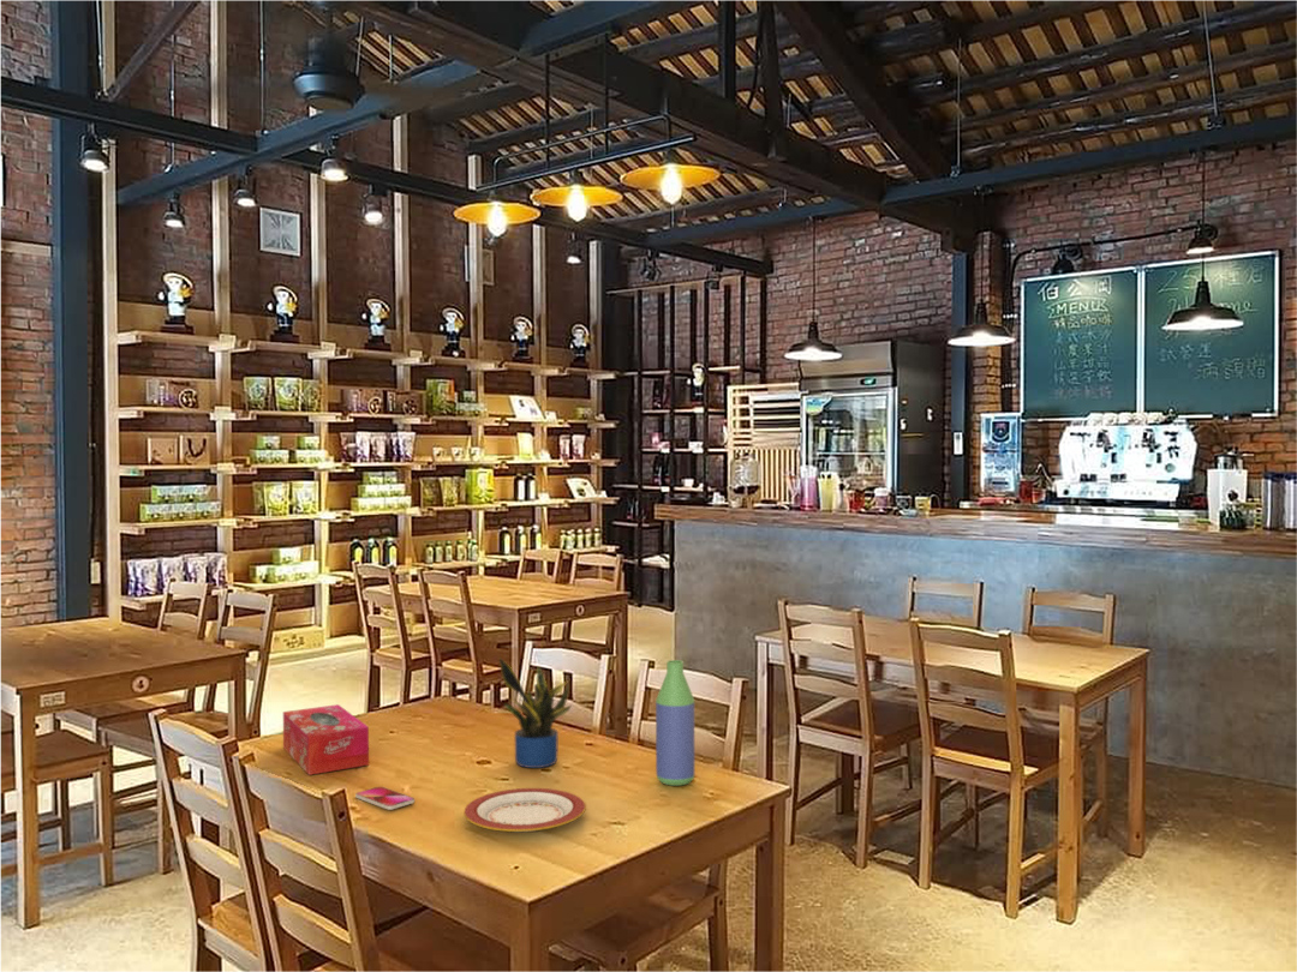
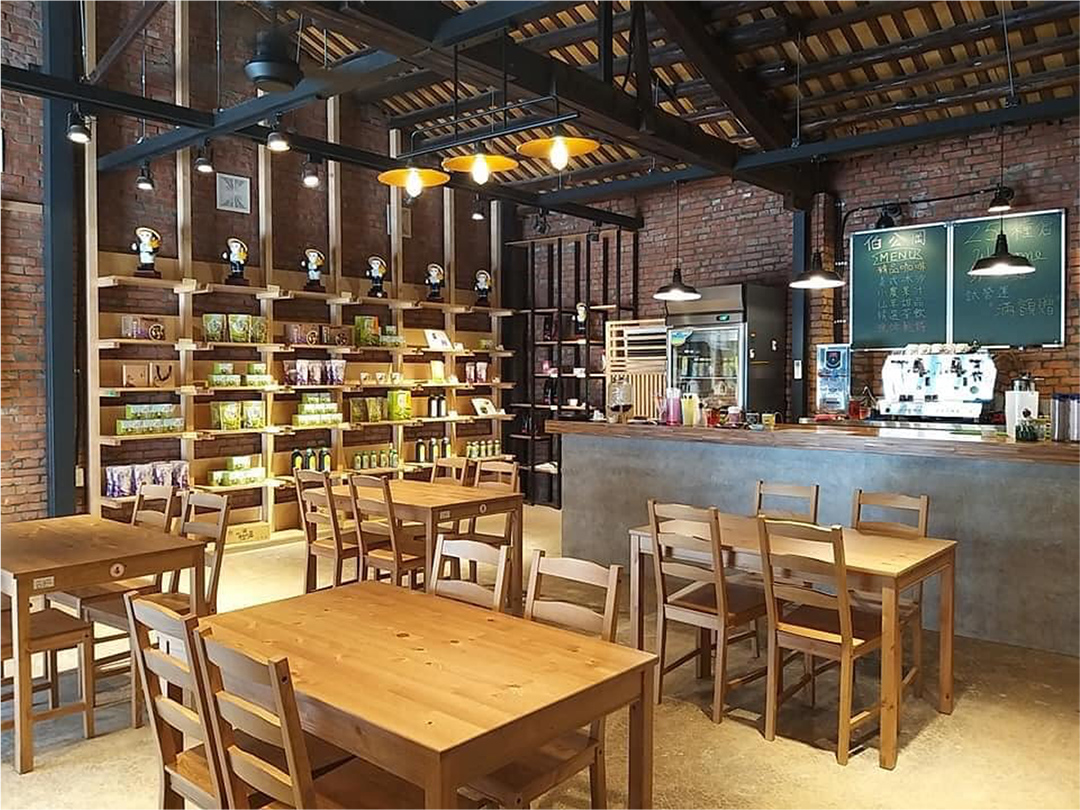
- potted plant [497,656,573,769]
- plate [462,787,587,833]
- smartphone [354,786,416,811]
- bottle [655,659,695,787]
- tissue box [282,703,370,776]
